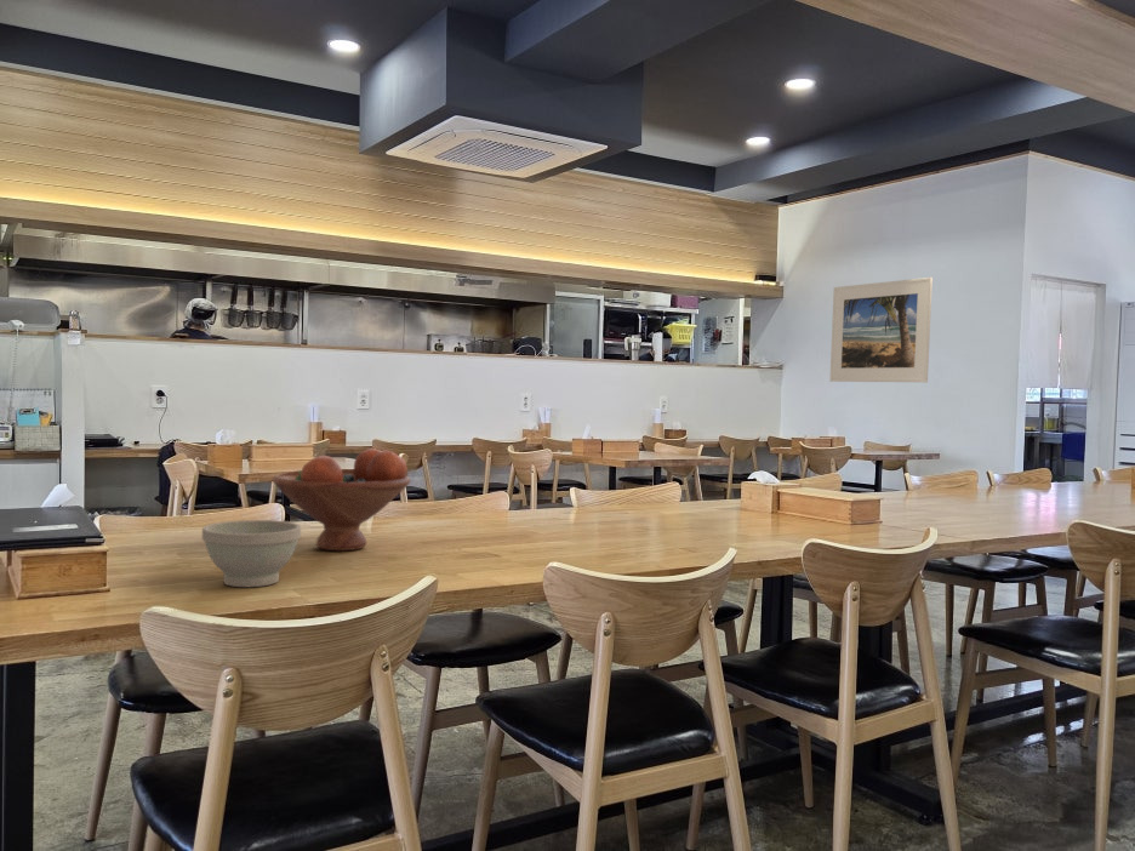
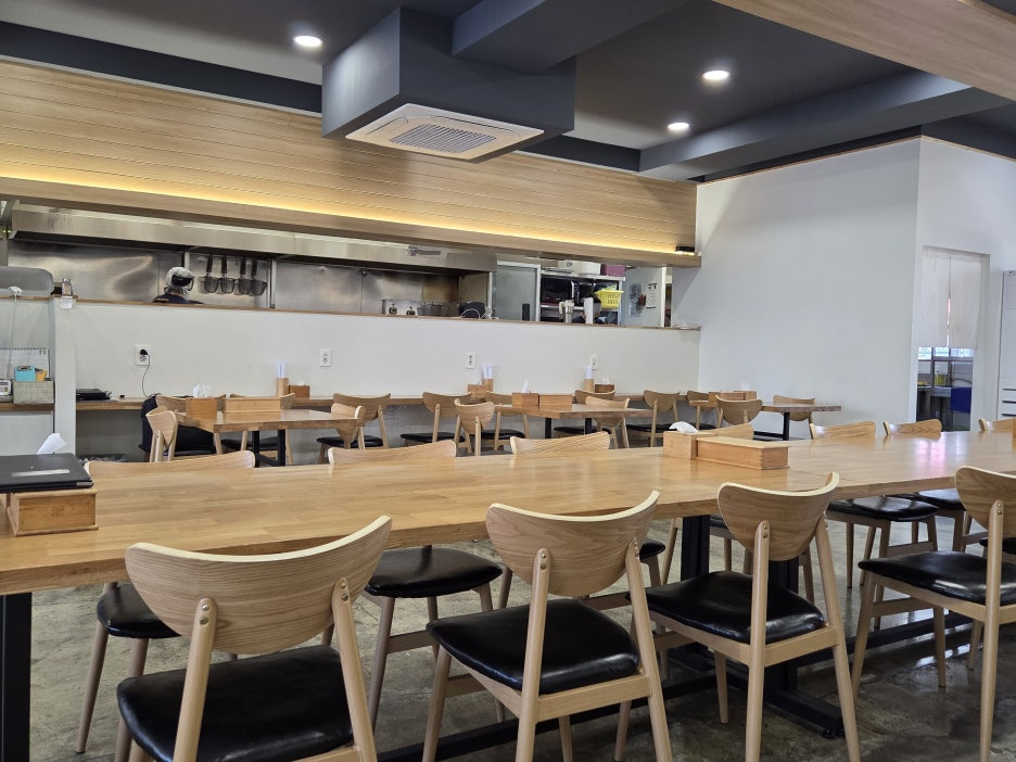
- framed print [828,276,934,383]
- bowl [201,519,302,588]
- fruit bowl [272,447,412,552]
